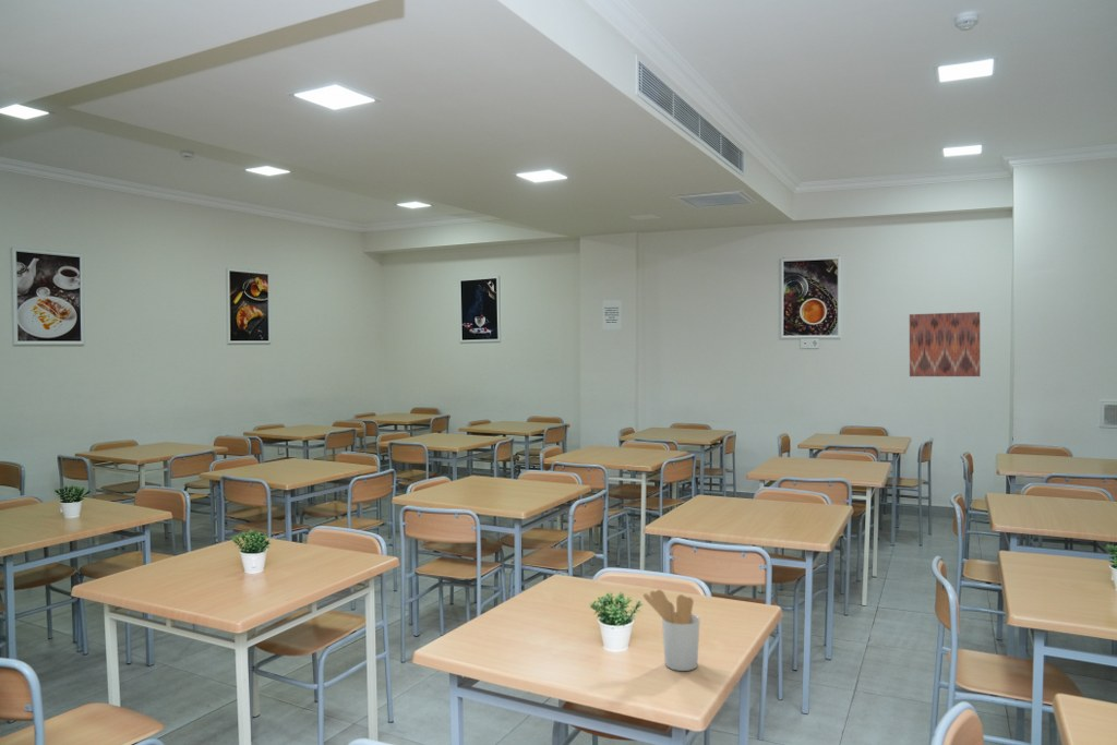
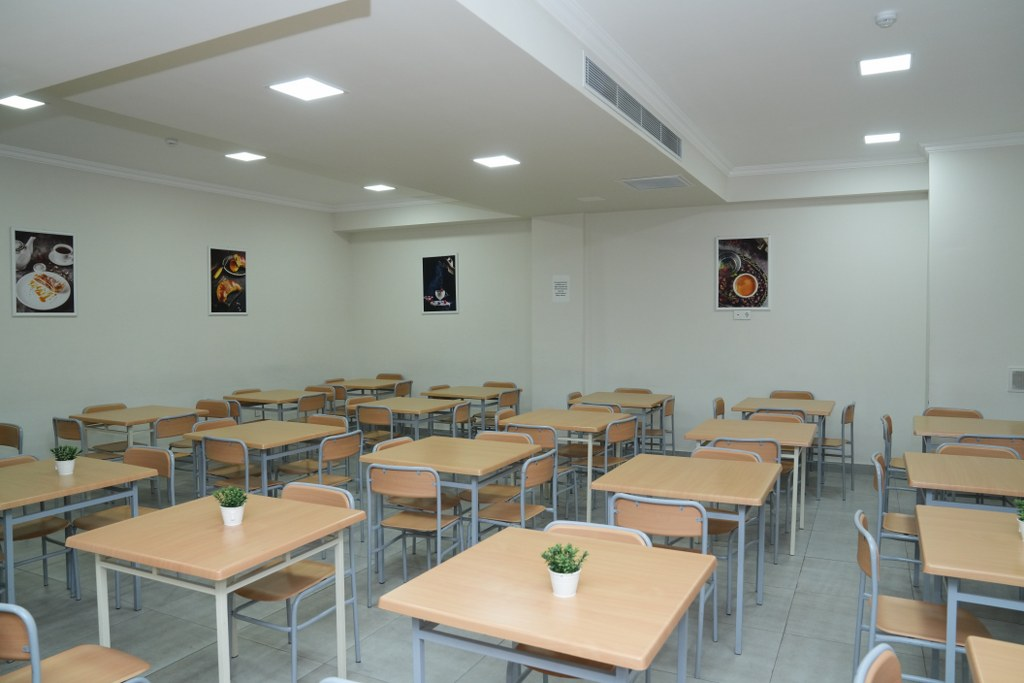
- utensil holder [642,589,701,672]
- wall art [909,311,981,377]
